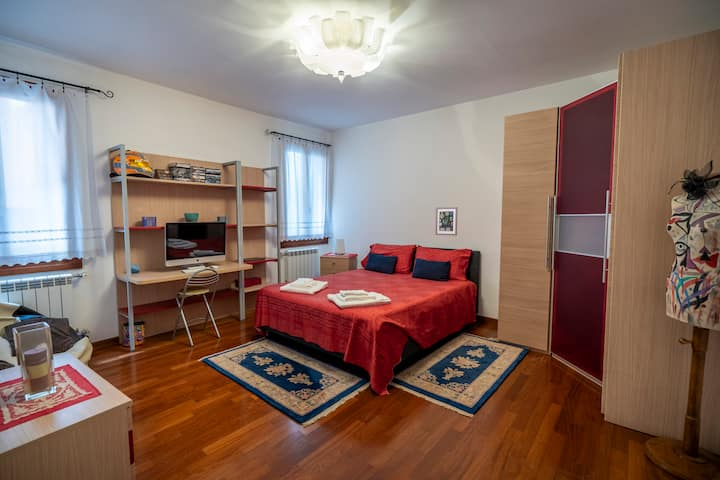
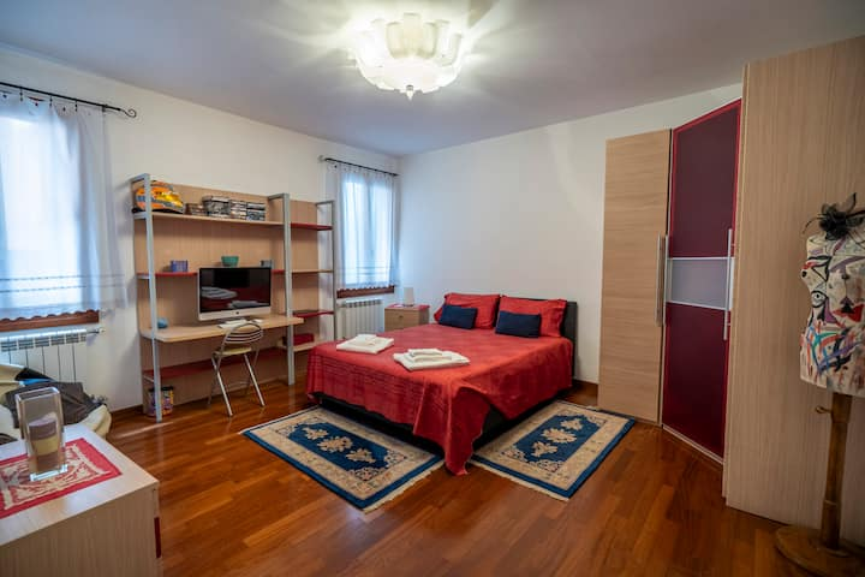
- wall art [435,206,458,237]
